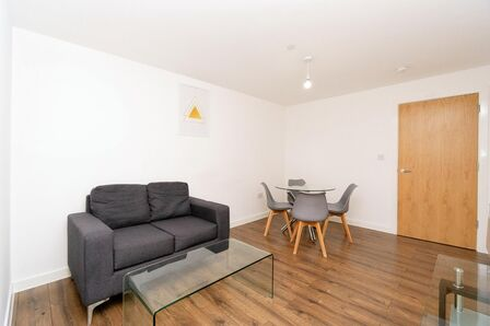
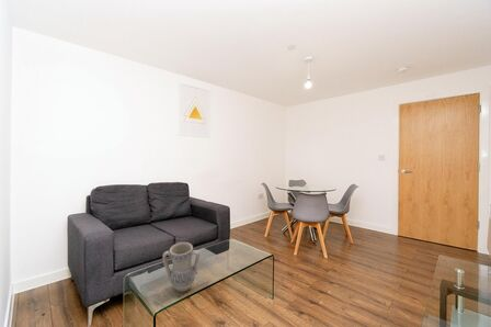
+ vase [161,241,201,293]
